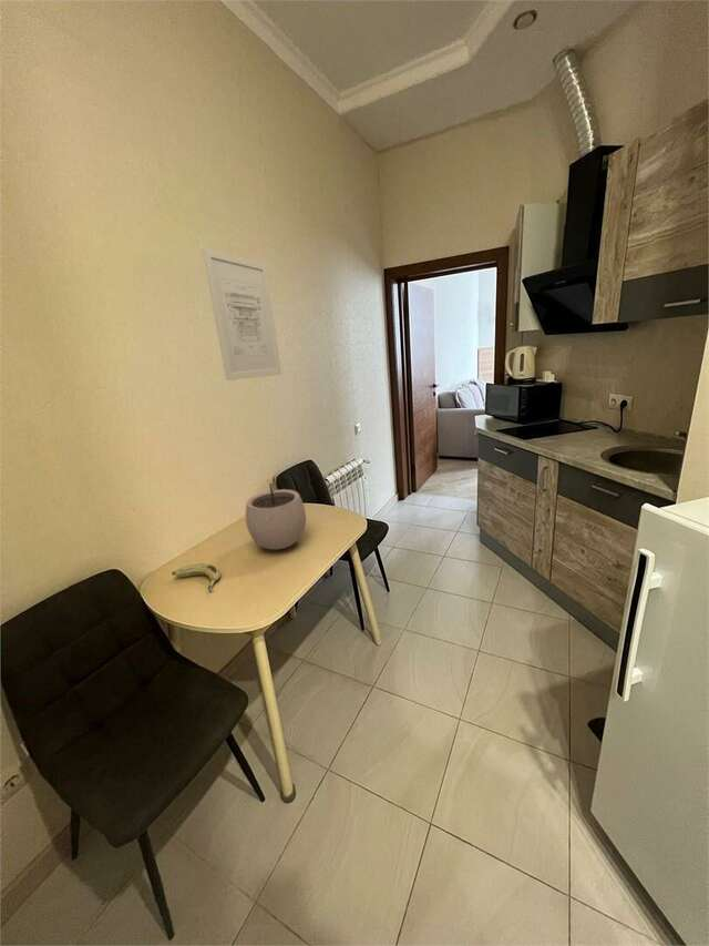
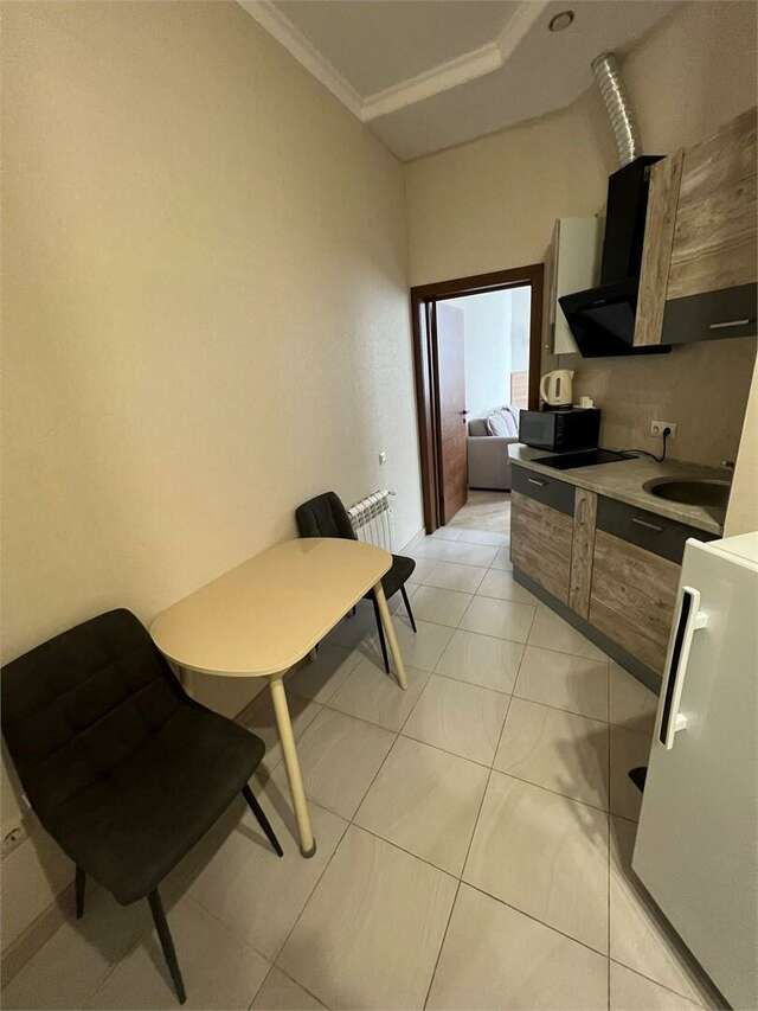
- fruit [171,562,222,592]
- wall art [201,246,282,382]
- plant pot [245,475,307,551]
